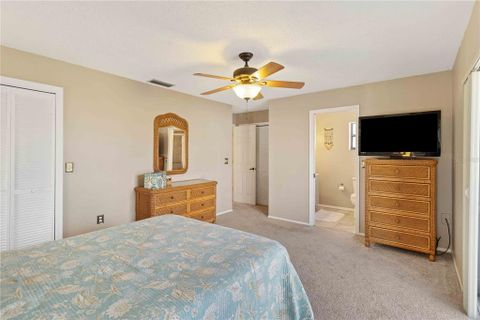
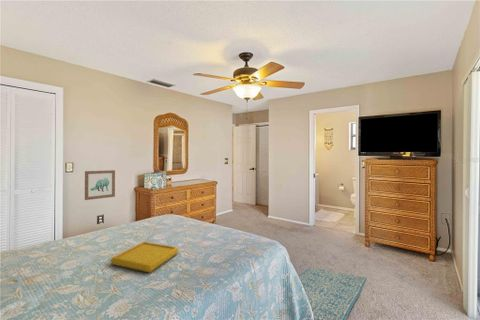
+ rug [298,267,368,320]
+ wall art [84,169,116,201]
+ serving tray [109,241,180,274]
